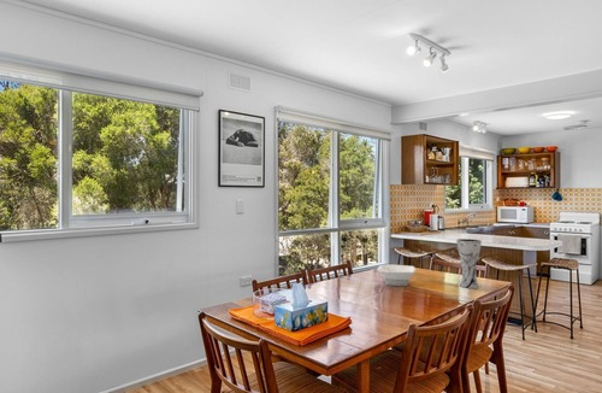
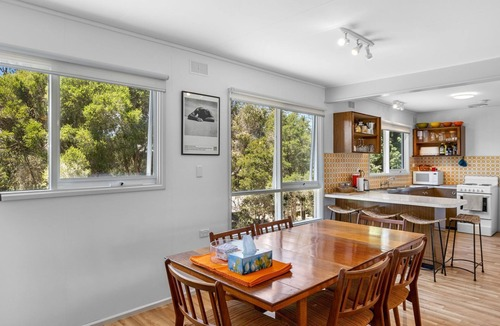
- vase [455,237,483,289]
- bowl [377,264,417,287]
